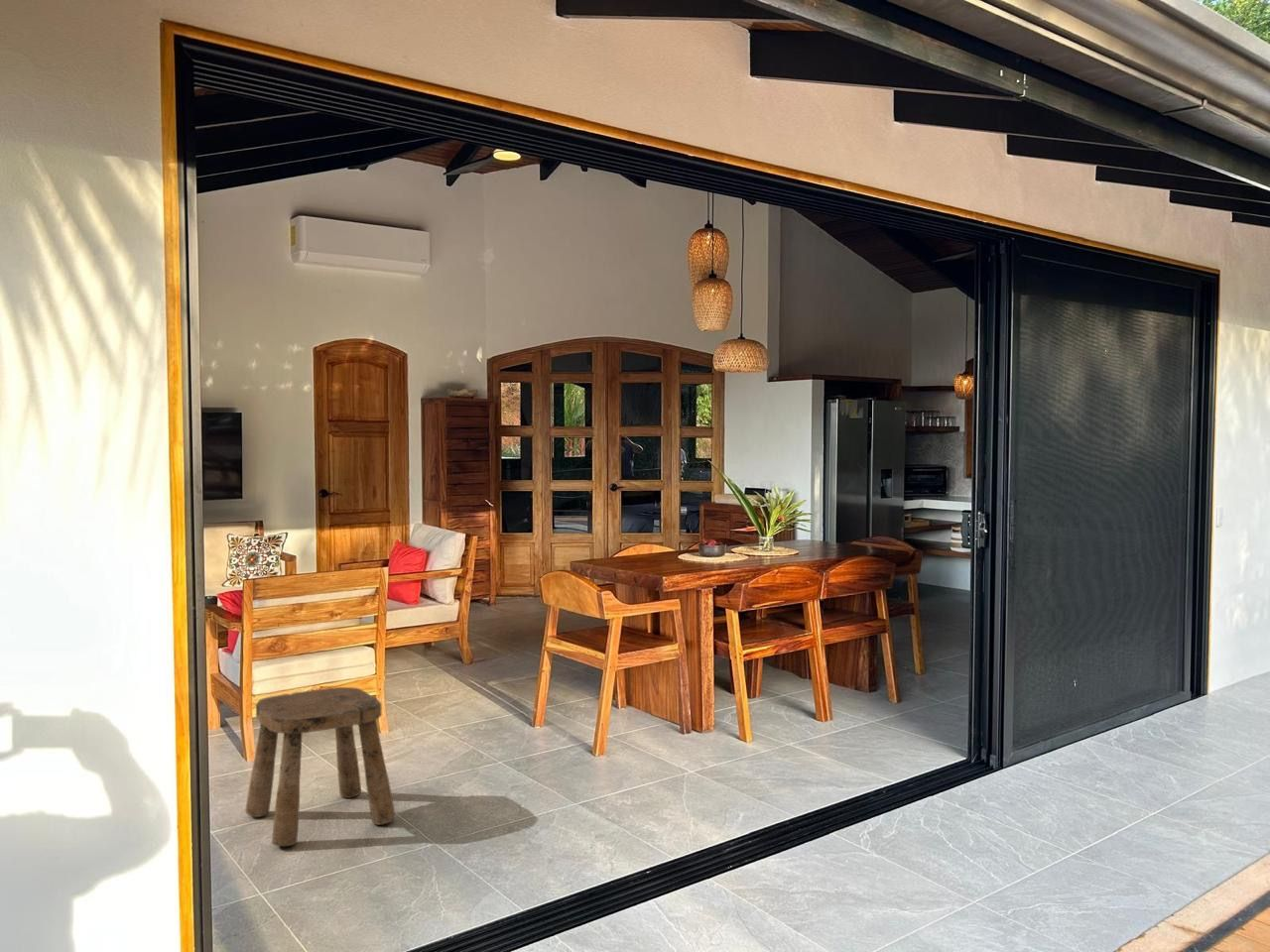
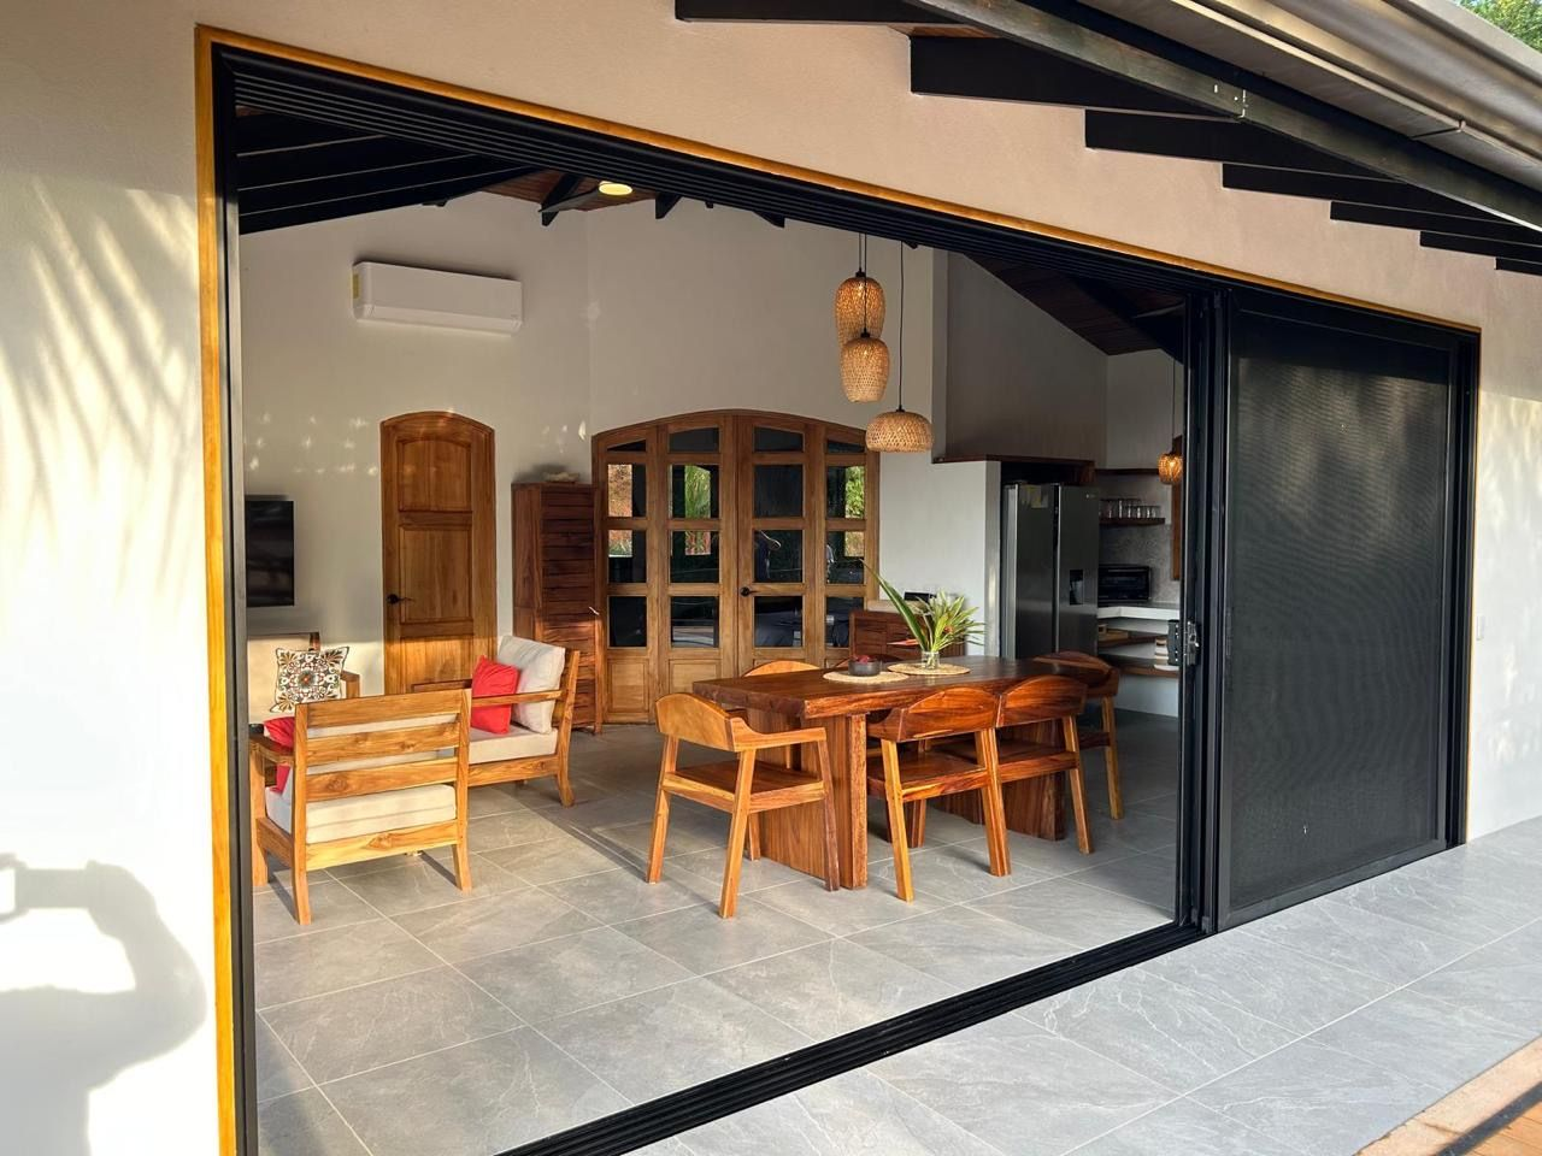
- stool [244,686,397,847]
